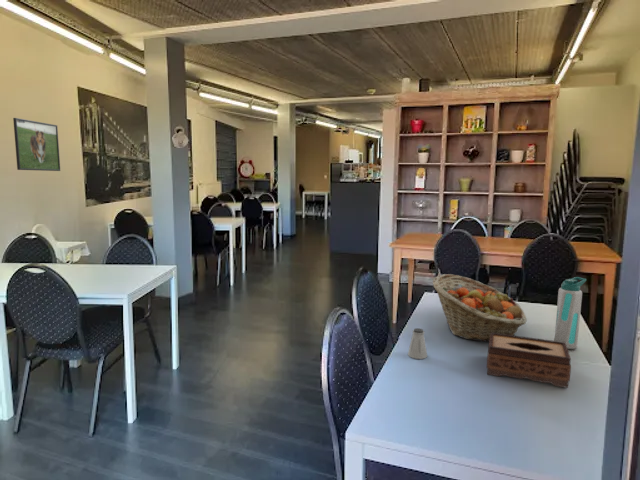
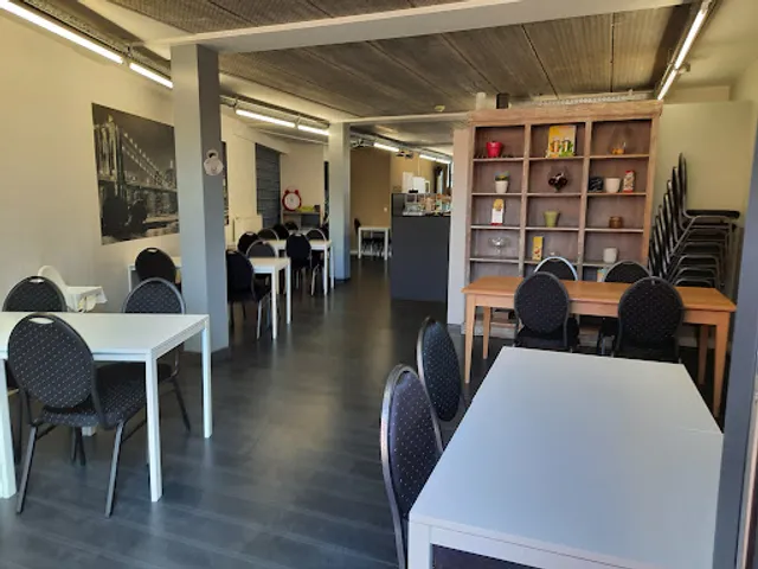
- tissue box [486,333,572,389]
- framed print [12,117,61,172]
- water bottle [553,276,587,350]
- saltshaker [407,327,428,360]
- fruit basket [432,273,528,343]
